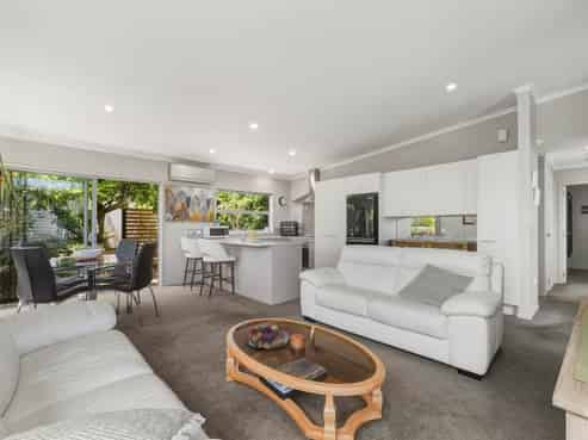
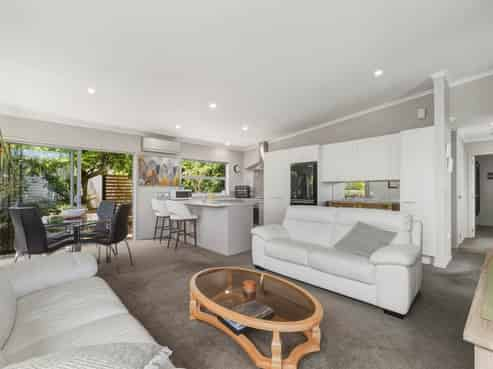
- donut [246,323,291,351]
